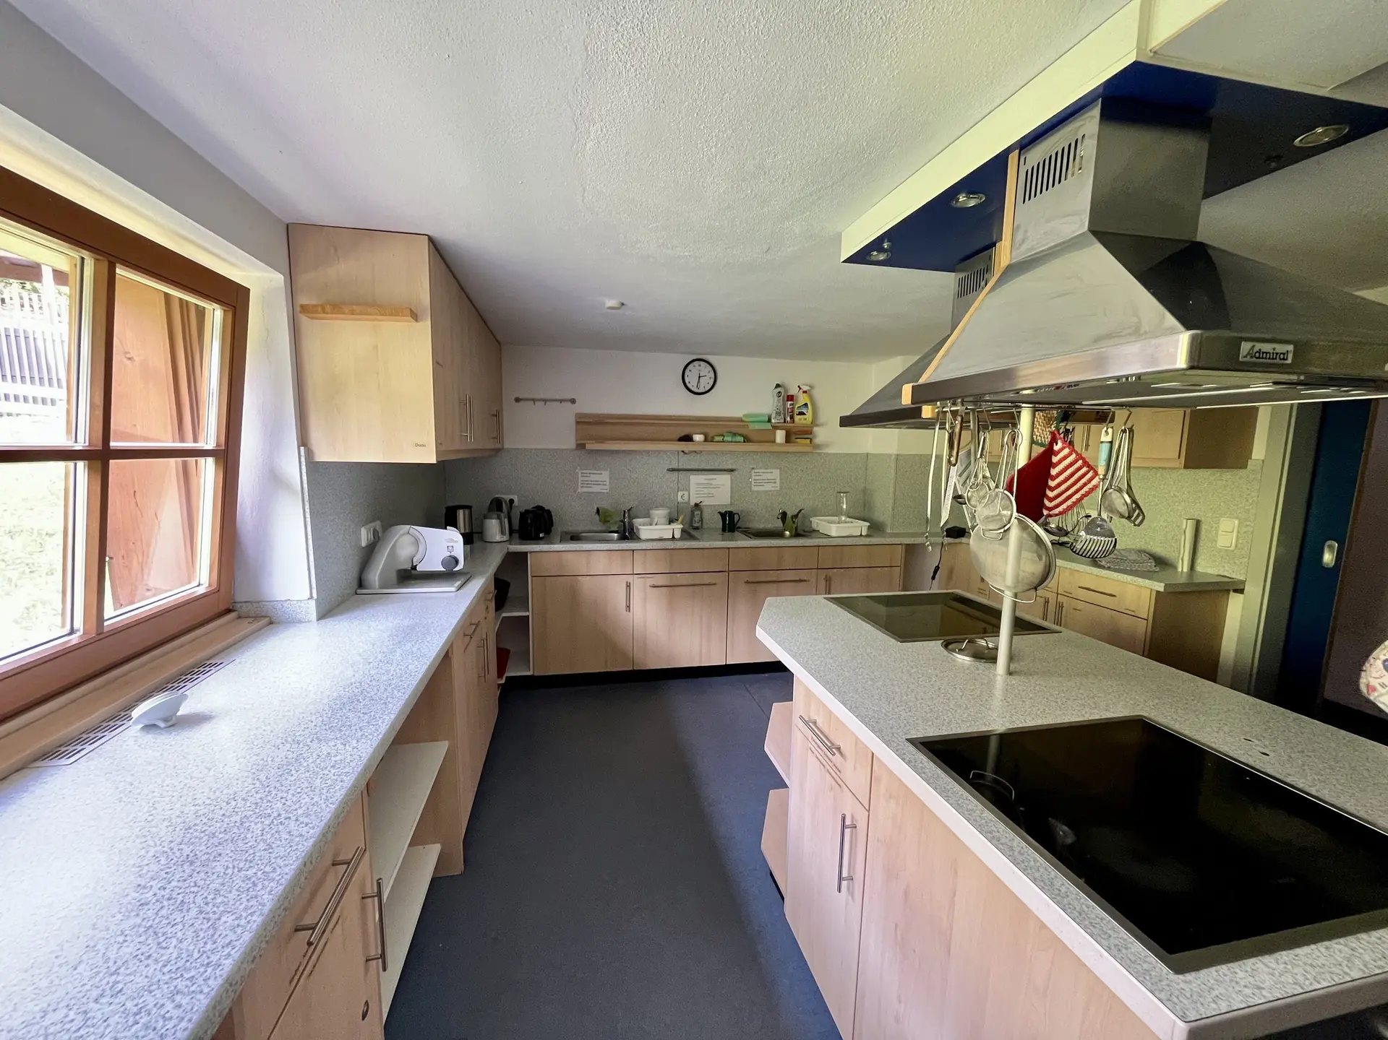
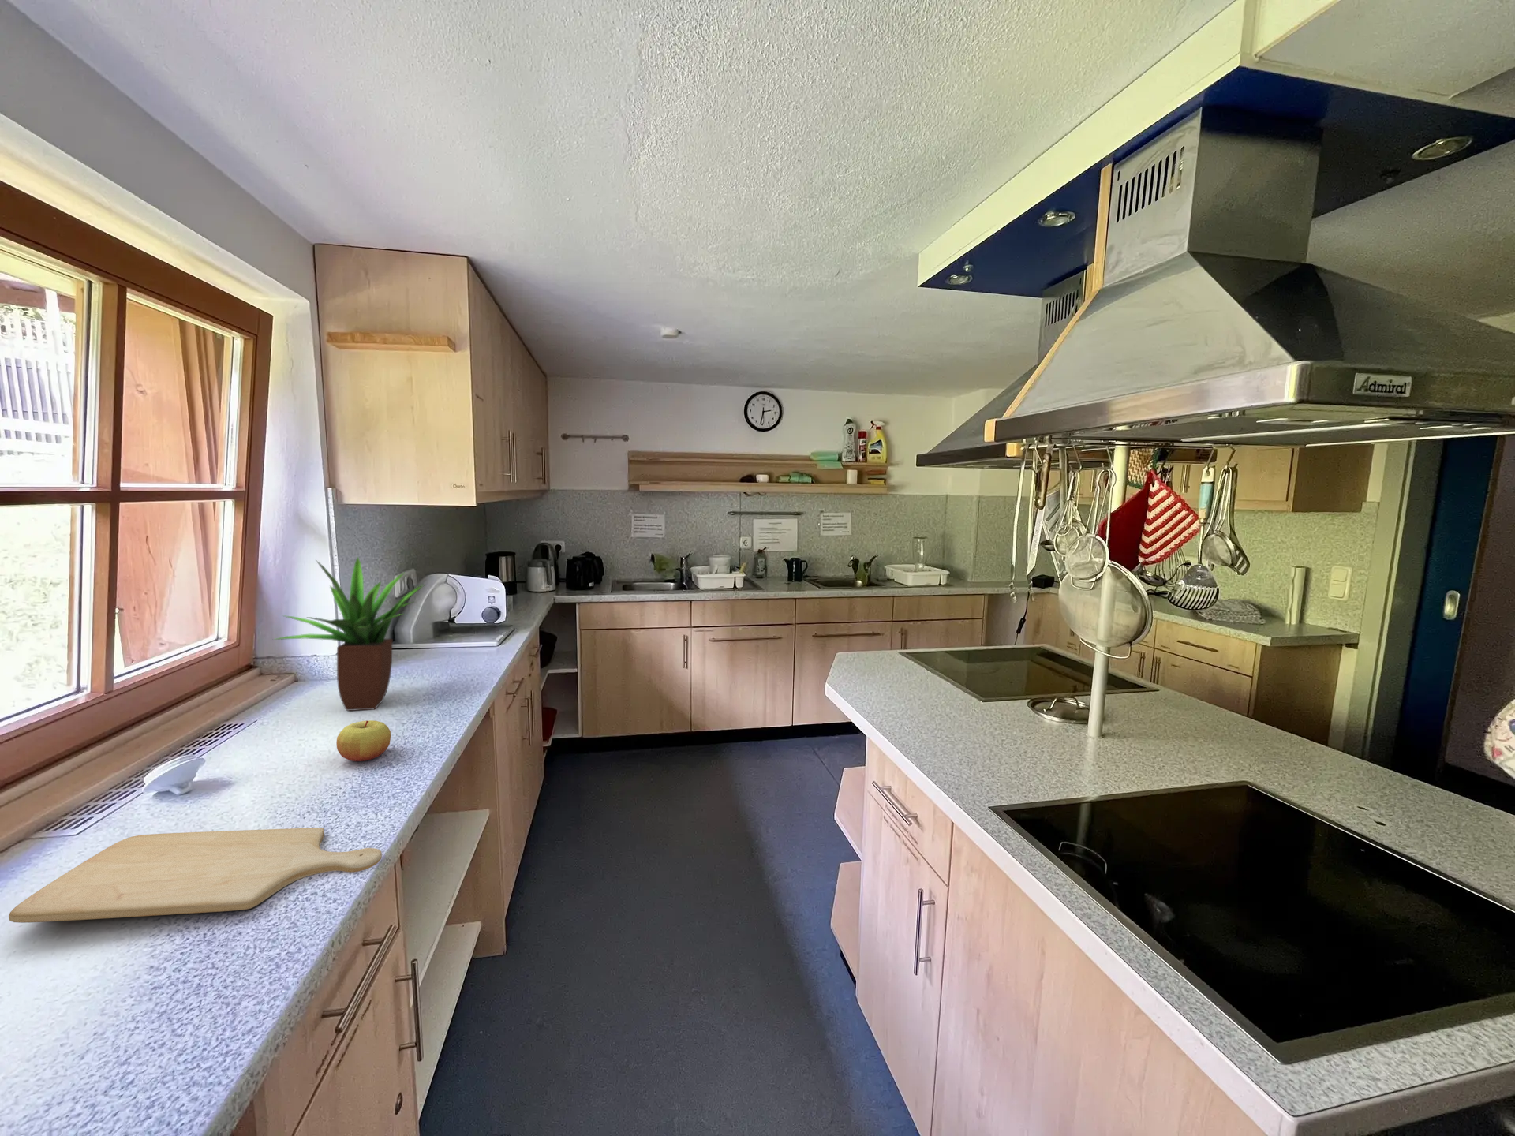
+ apple [335,720,391,763]
+ potted plant [272,555,426,711]
+ chopping board [8,827,383,924]
